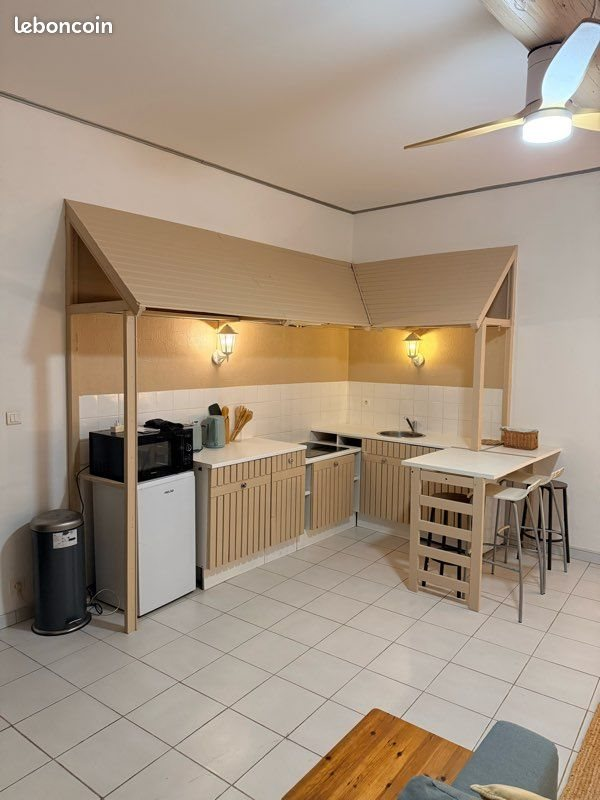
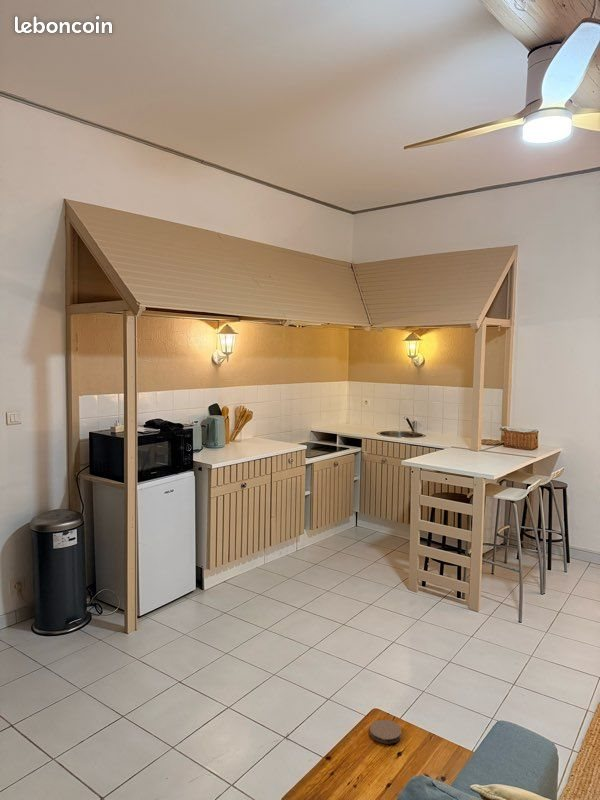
+ coaster [369,719,402,745]
